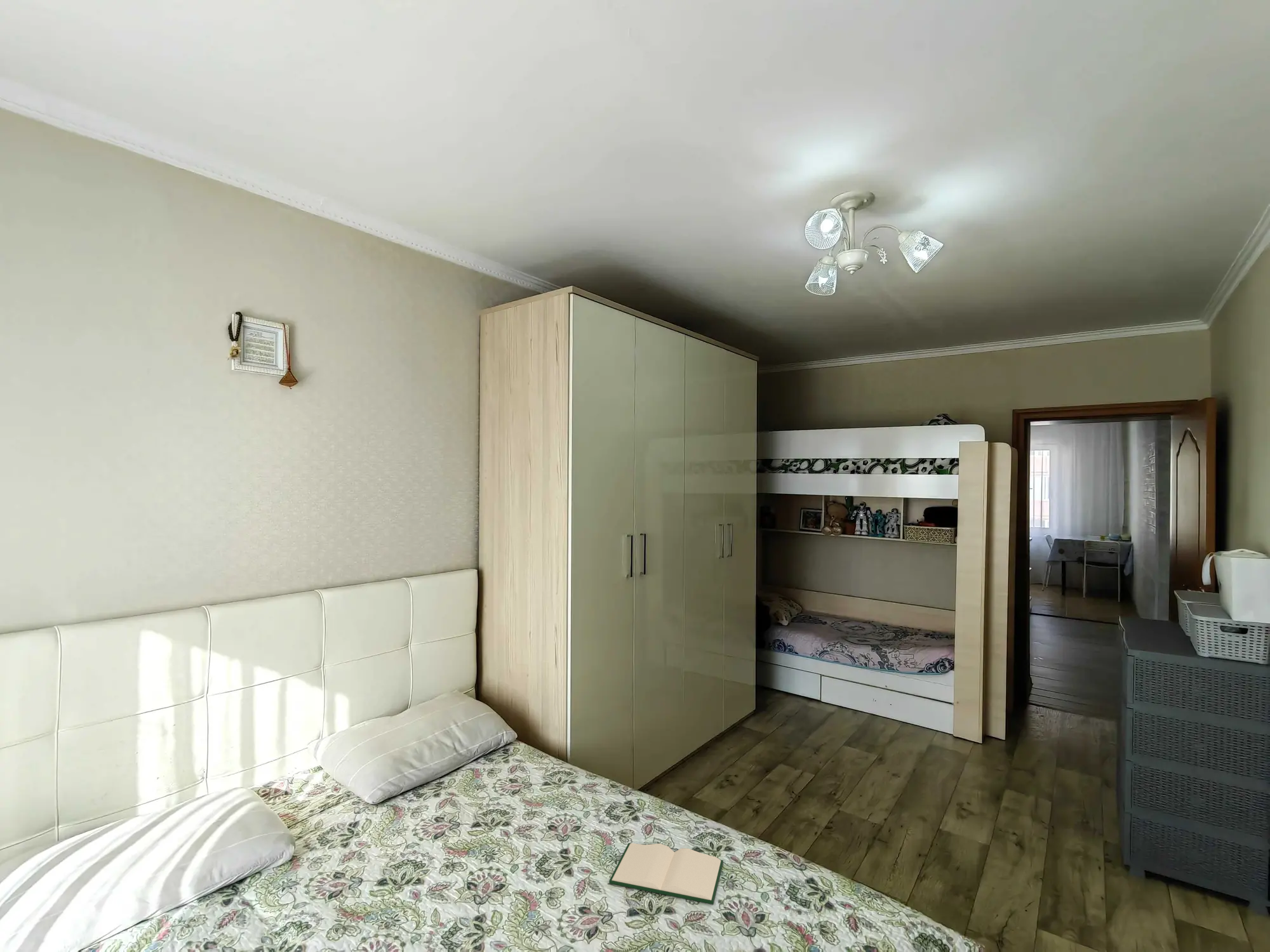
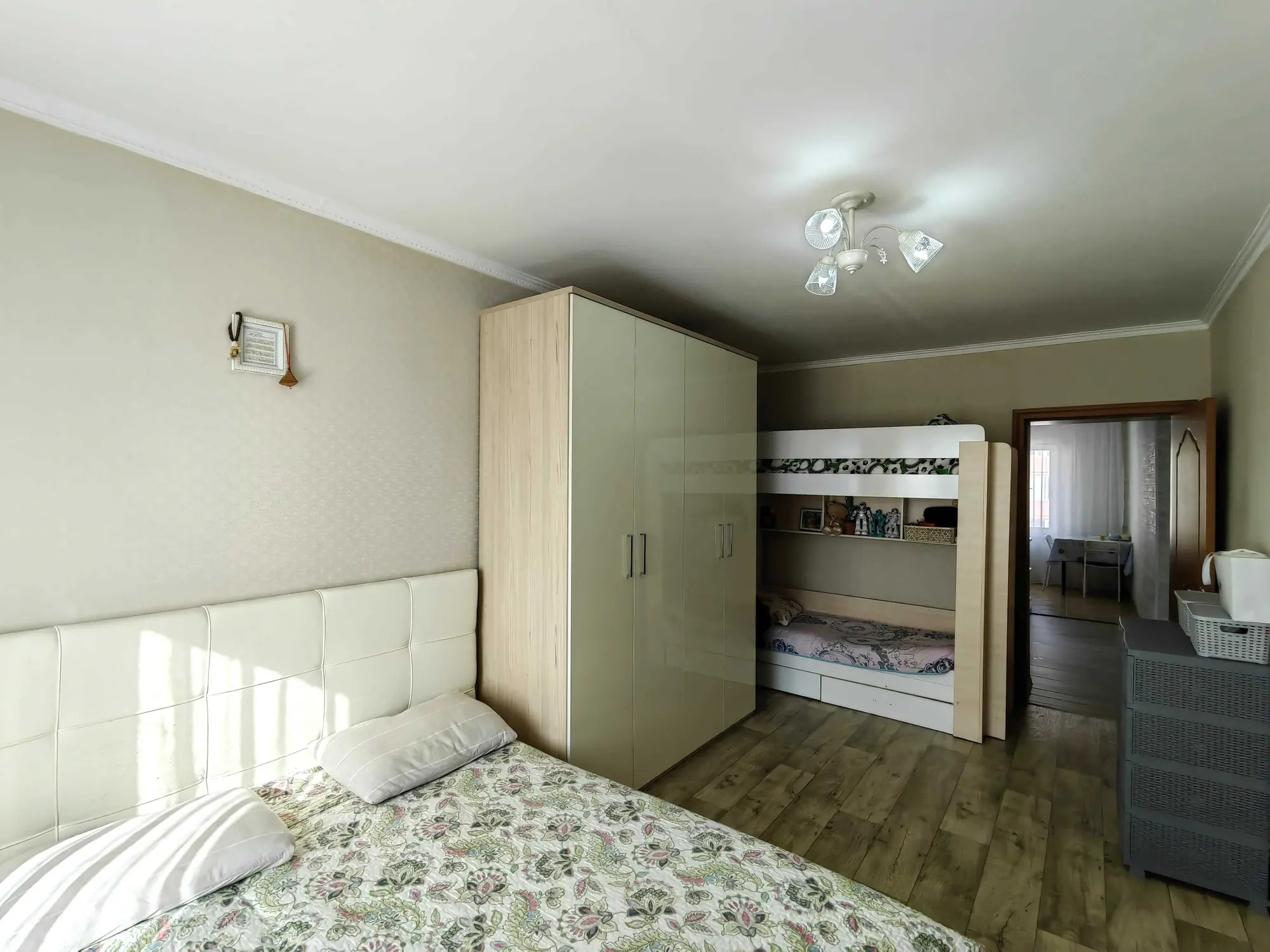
- hardback book [608,843,724,905]
